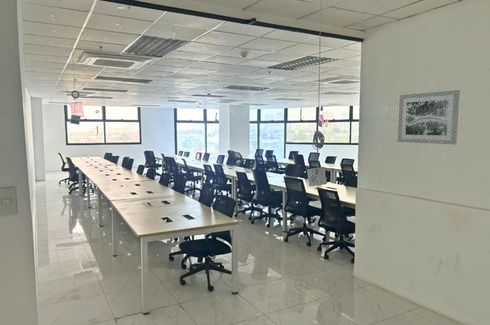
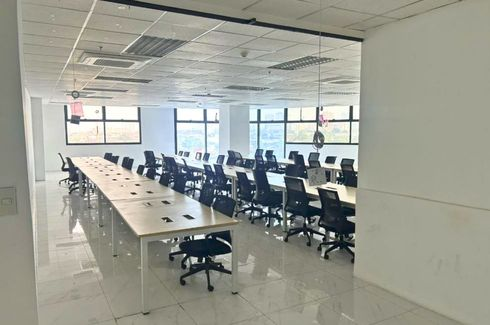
- wall art [397,89,461,145]
